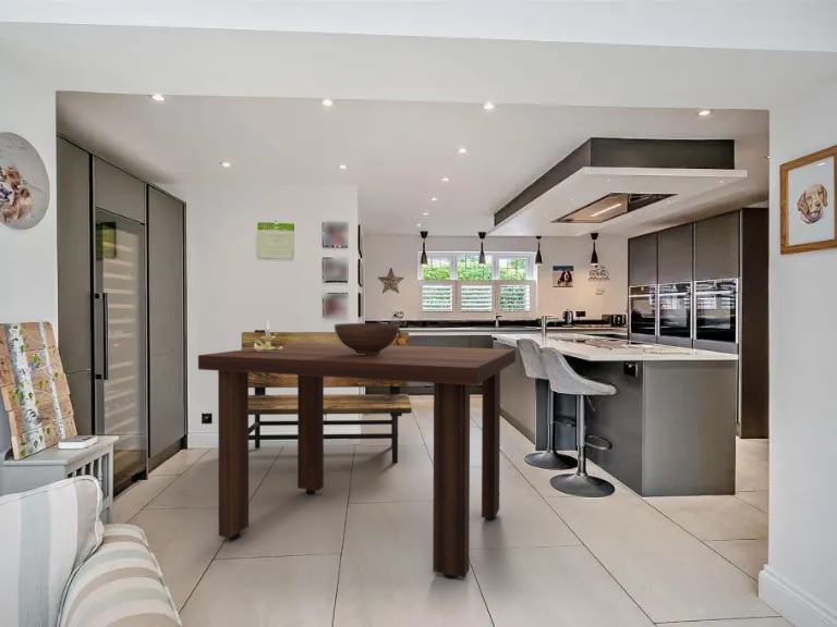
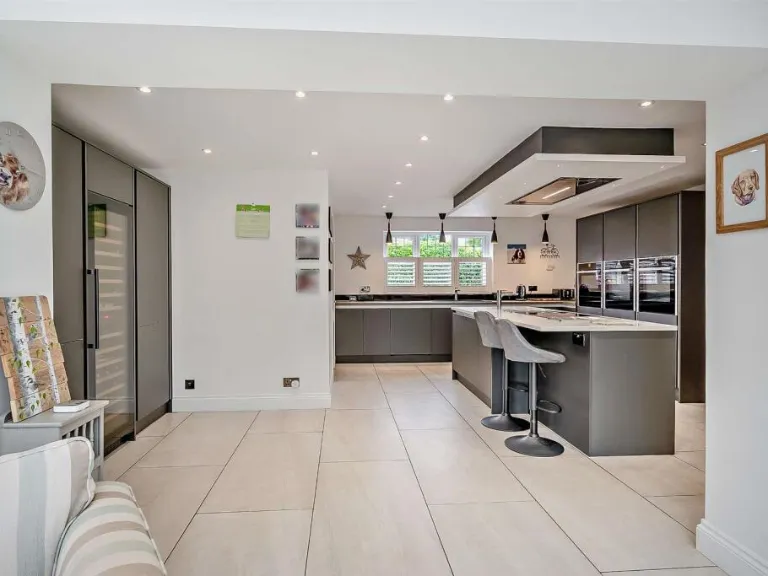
- dining table [197,343,517,580]
- candle holder [254,321,282,352]
- fruit bowl [333,322,401,355]
- bench [241,329,413,464]
